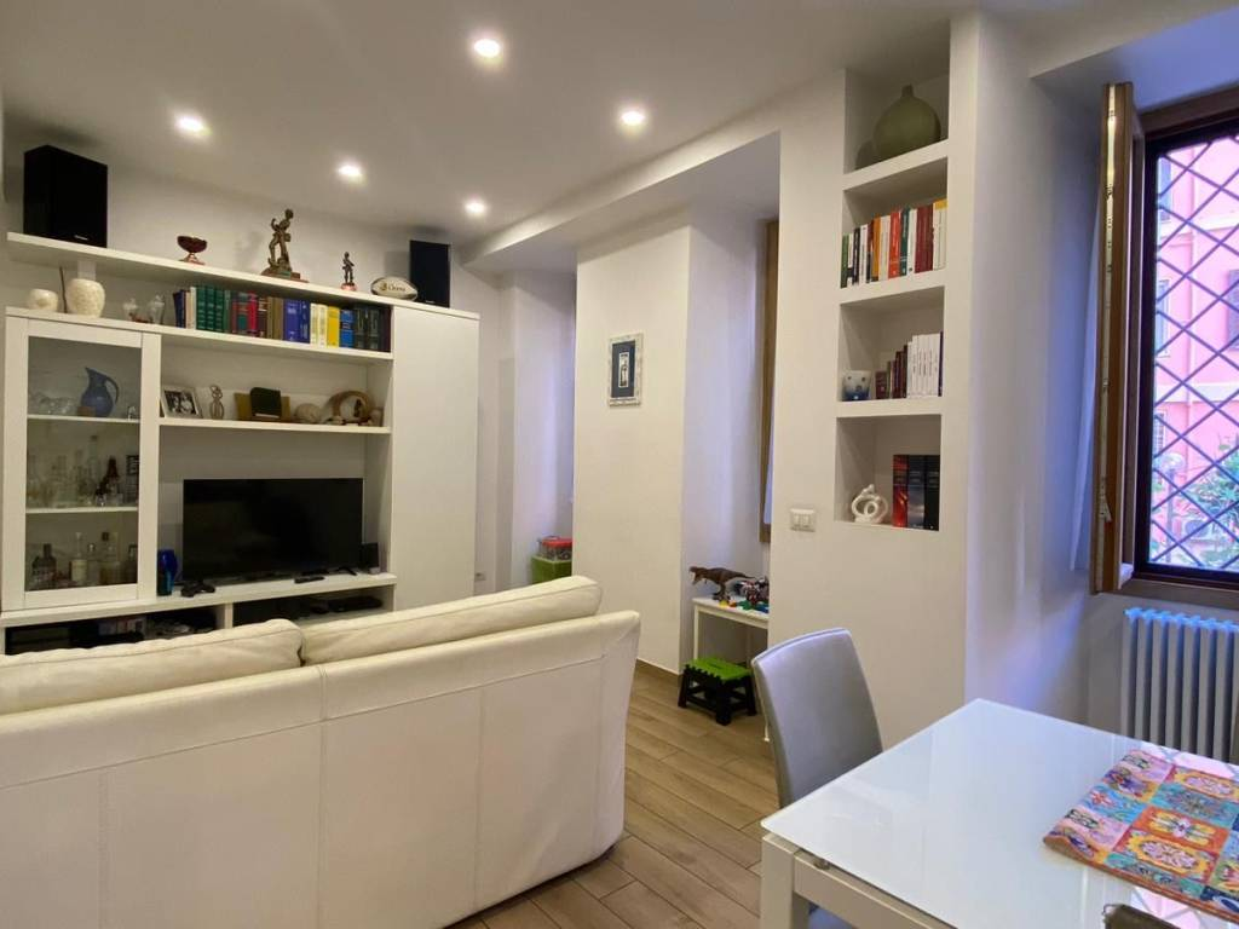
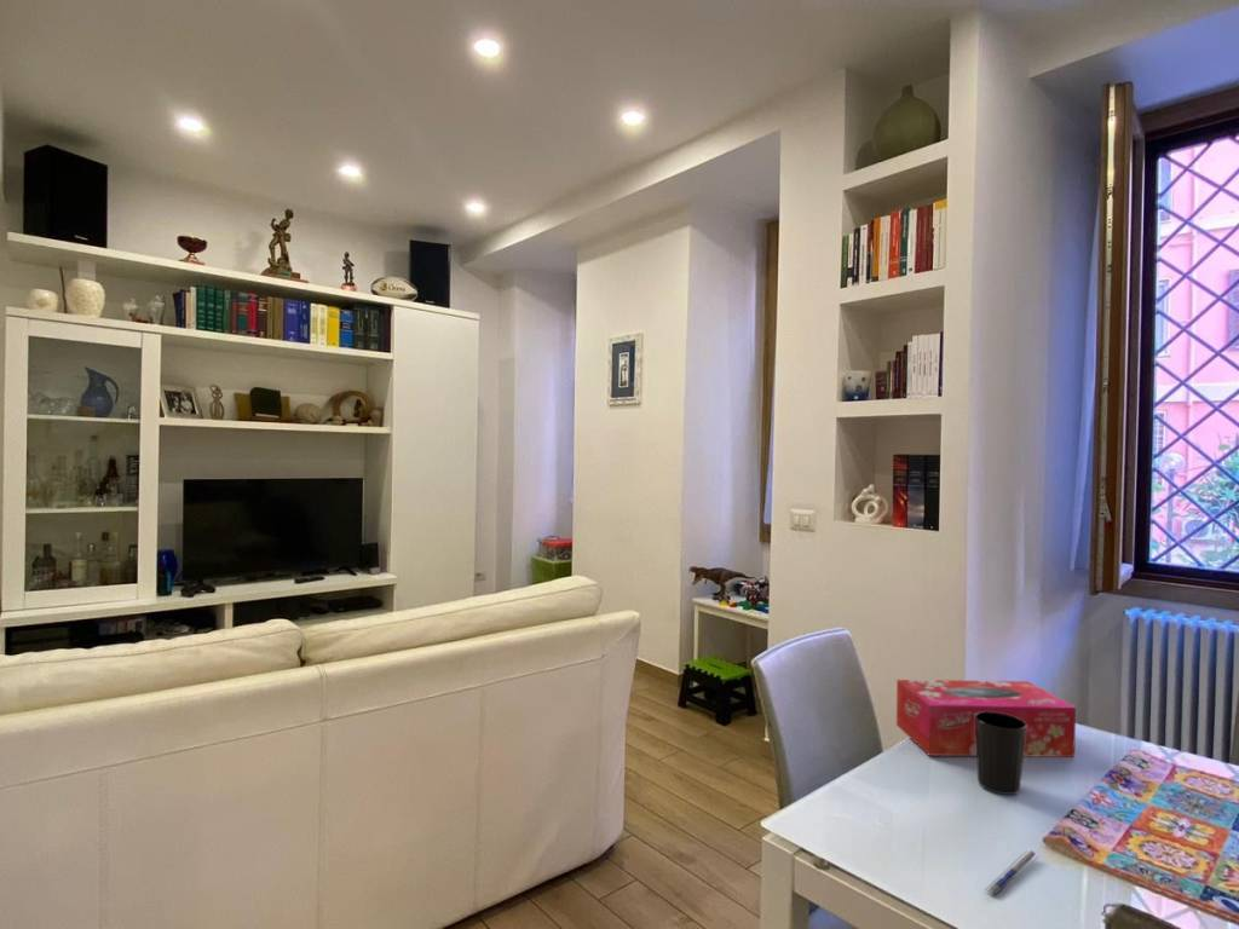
+ cup [975,711,1026,796]
+ pen [984,849,1039,898]
+ tissue box [895,679,1077,758]
